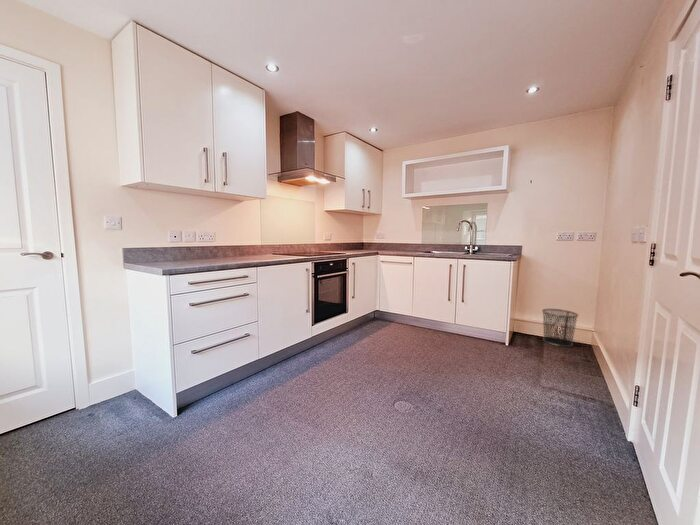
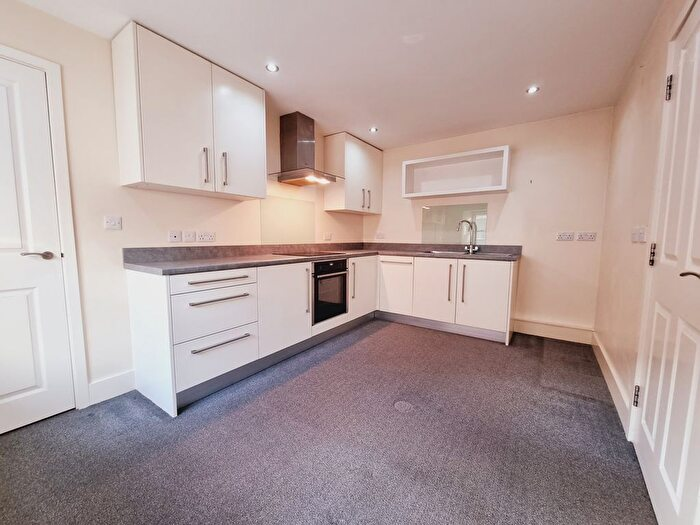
- waste bin [541,308,579,348]
